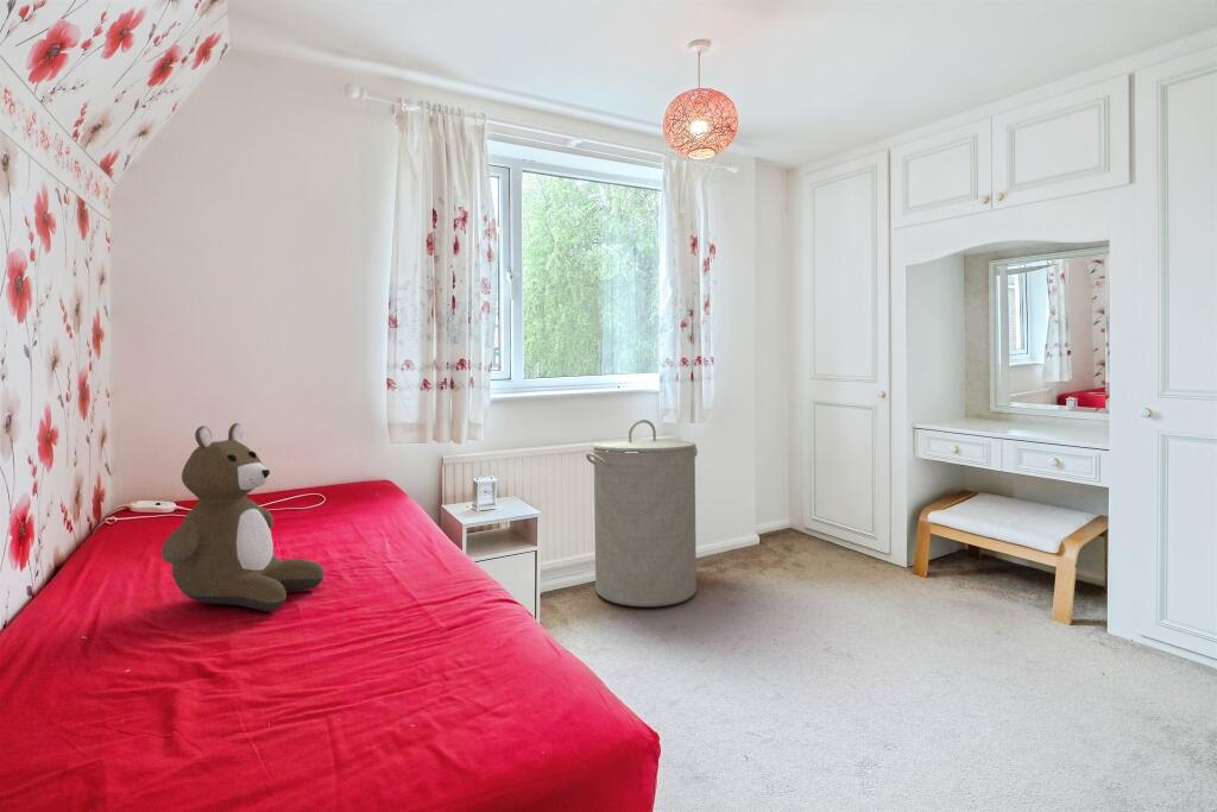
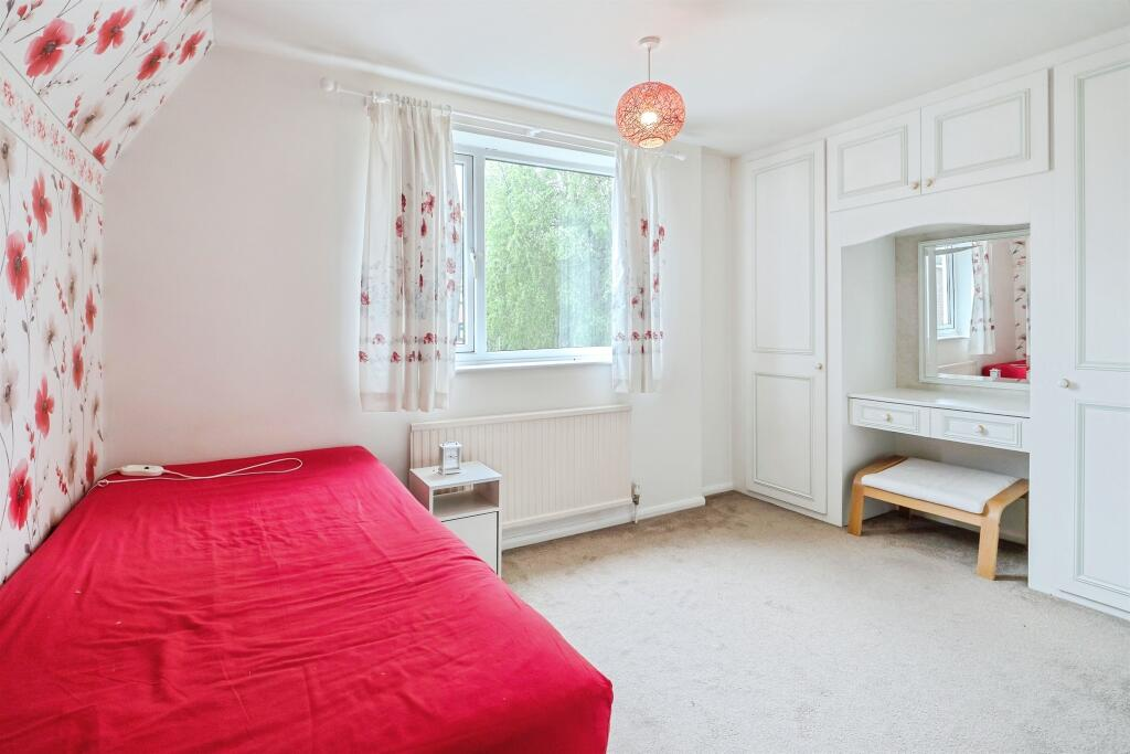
- teddy bear [160,422,324,612]
- laundry hamper [585,418,699,608]
